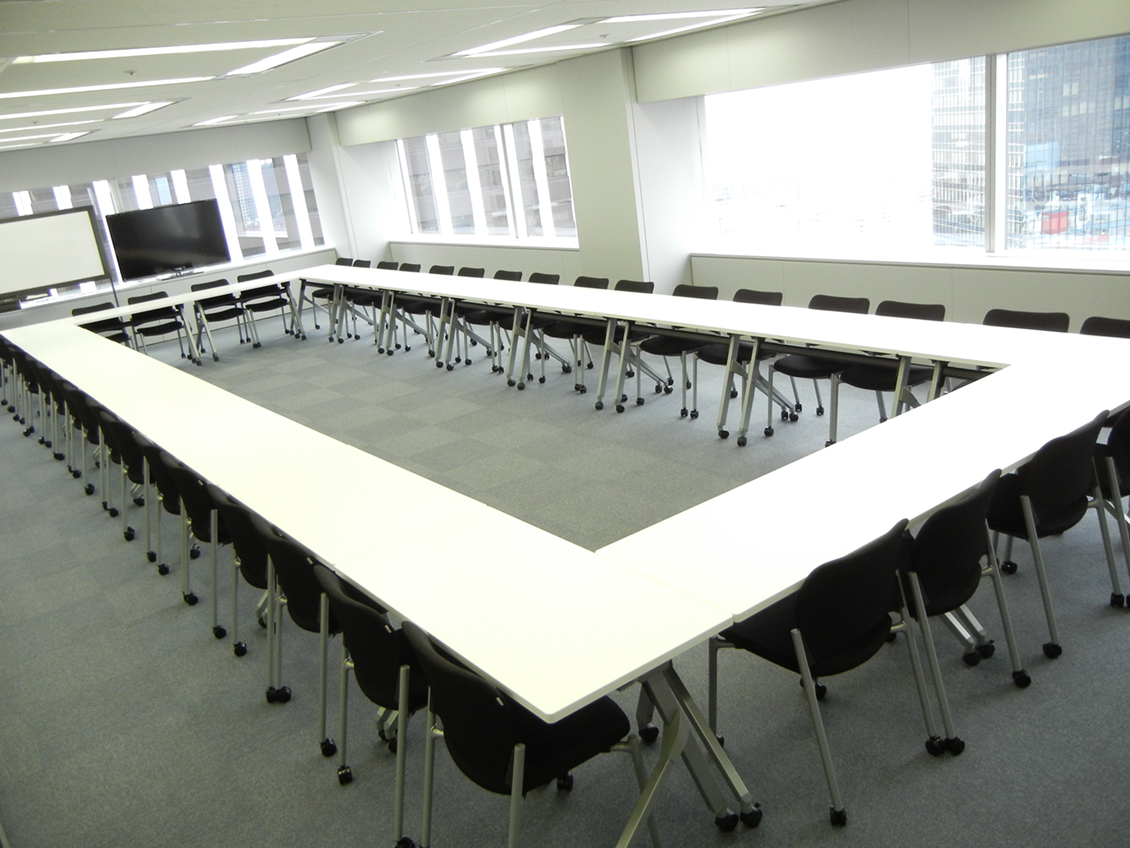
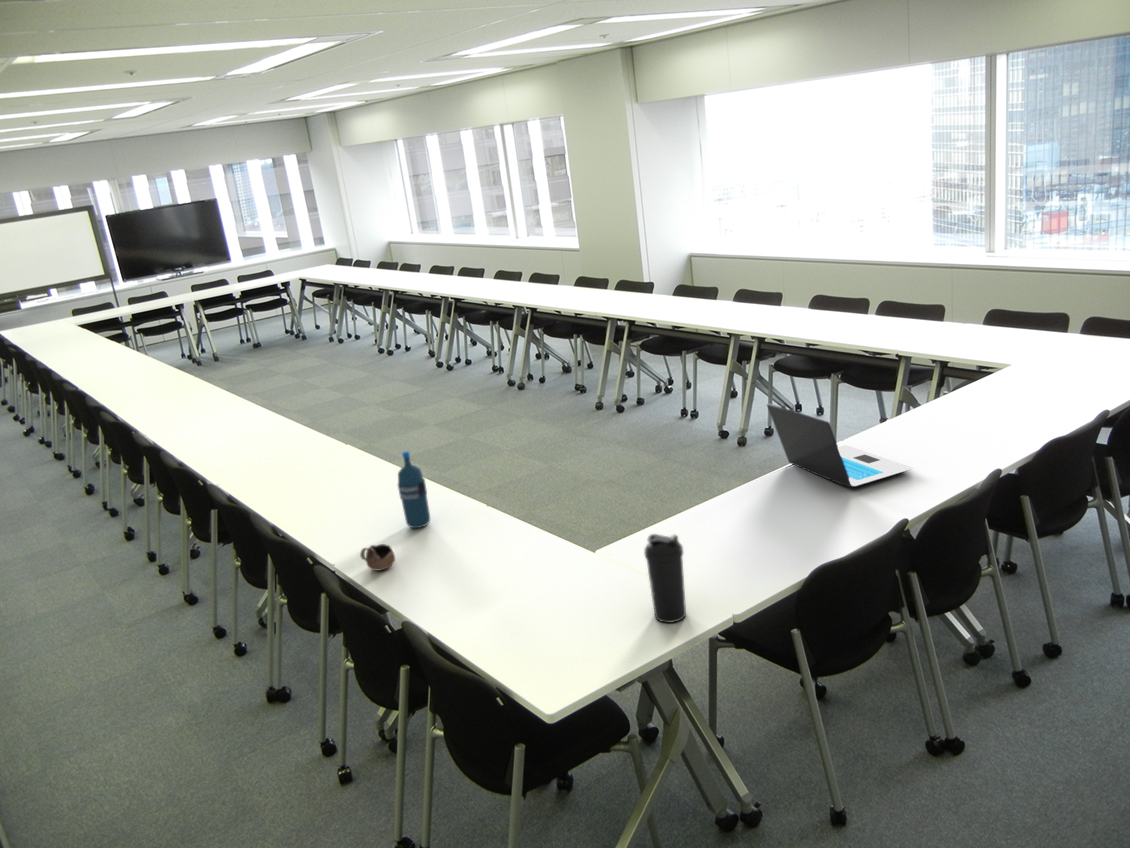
+ water bottle [397,450,431,529]
+ cup [359,543,396,572]
+ water bottle [643,533,687,624]
+ laptop [766,402,914,488]
